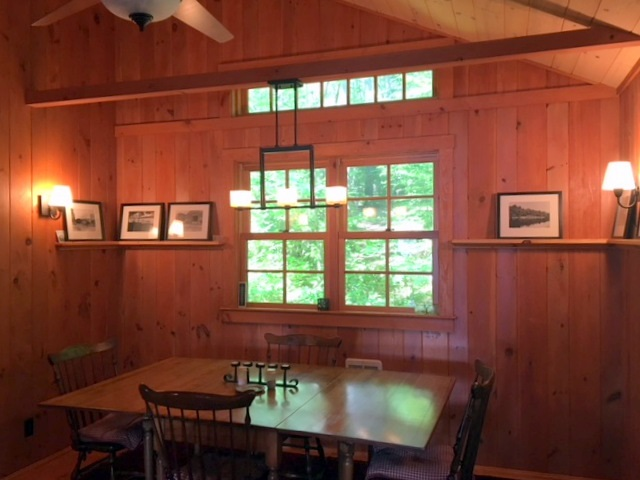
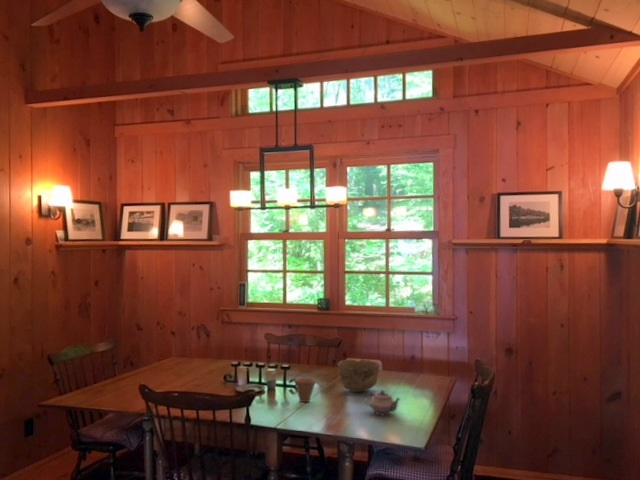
+ cup [294,377,317,403]
+ teapot [364,389,401,416]
+ bowl [337,358,380,393]
